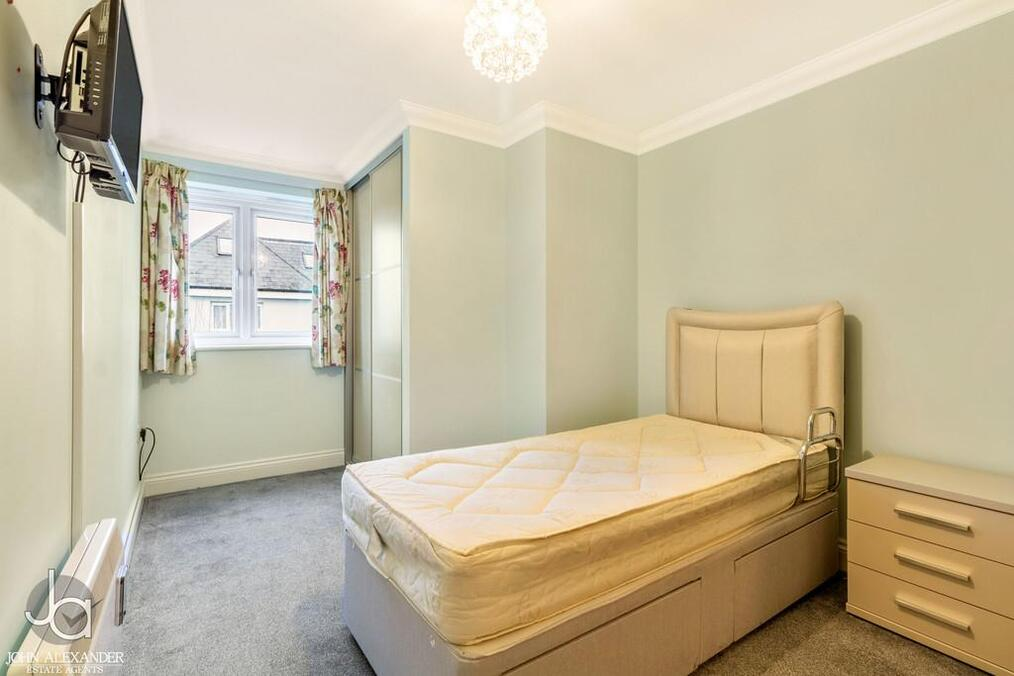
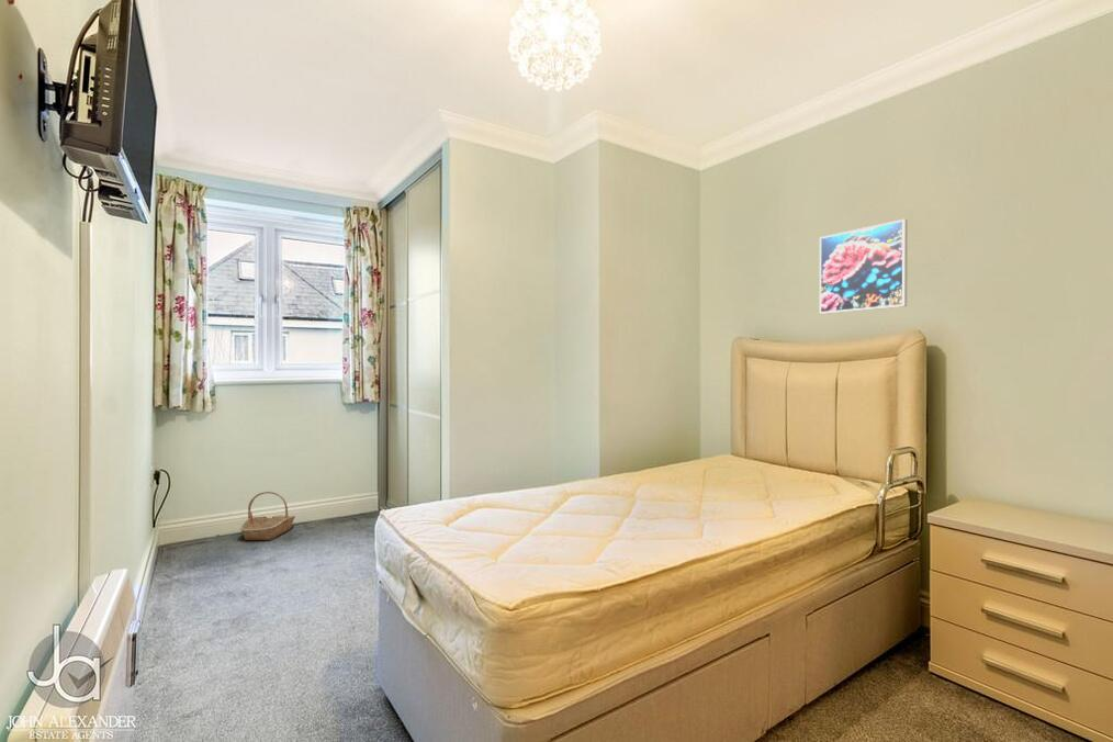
+ basket [239,491,296,541]
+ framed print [819,218,908,315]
